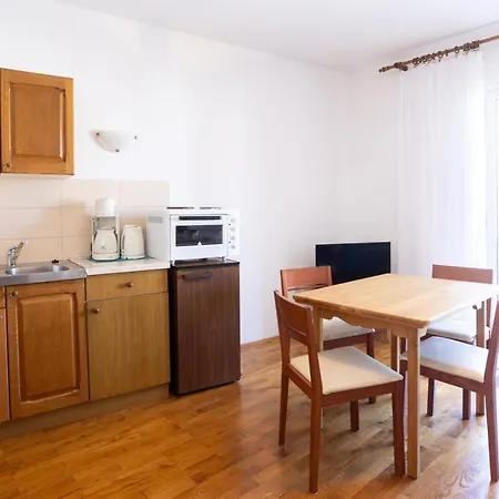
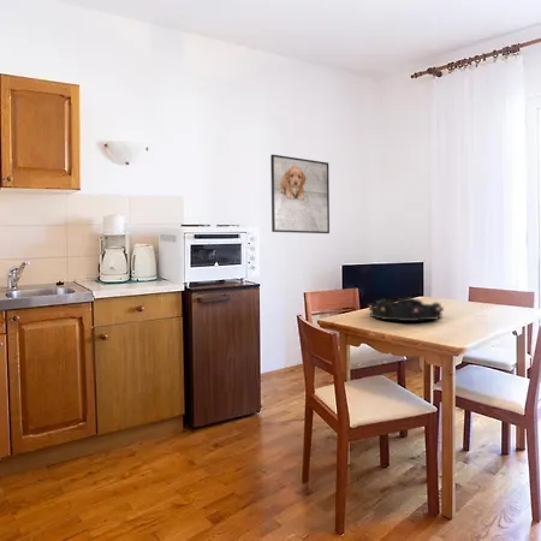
+ decorative bowl [368,297,445,322]
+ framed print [269,154,331,234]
